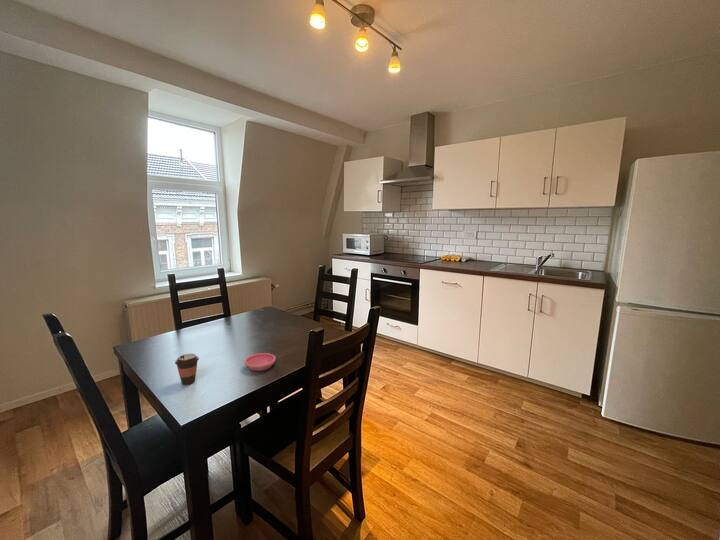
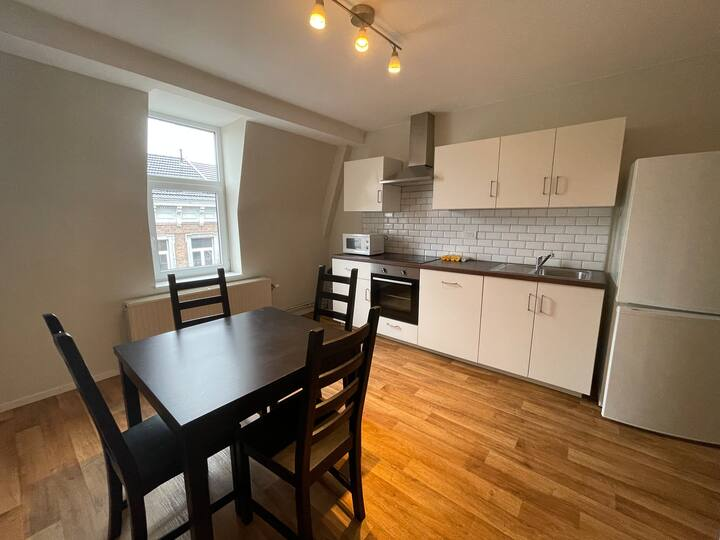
- saucer [243,352,277,372]
- coffee cup [174,353,200,386]
